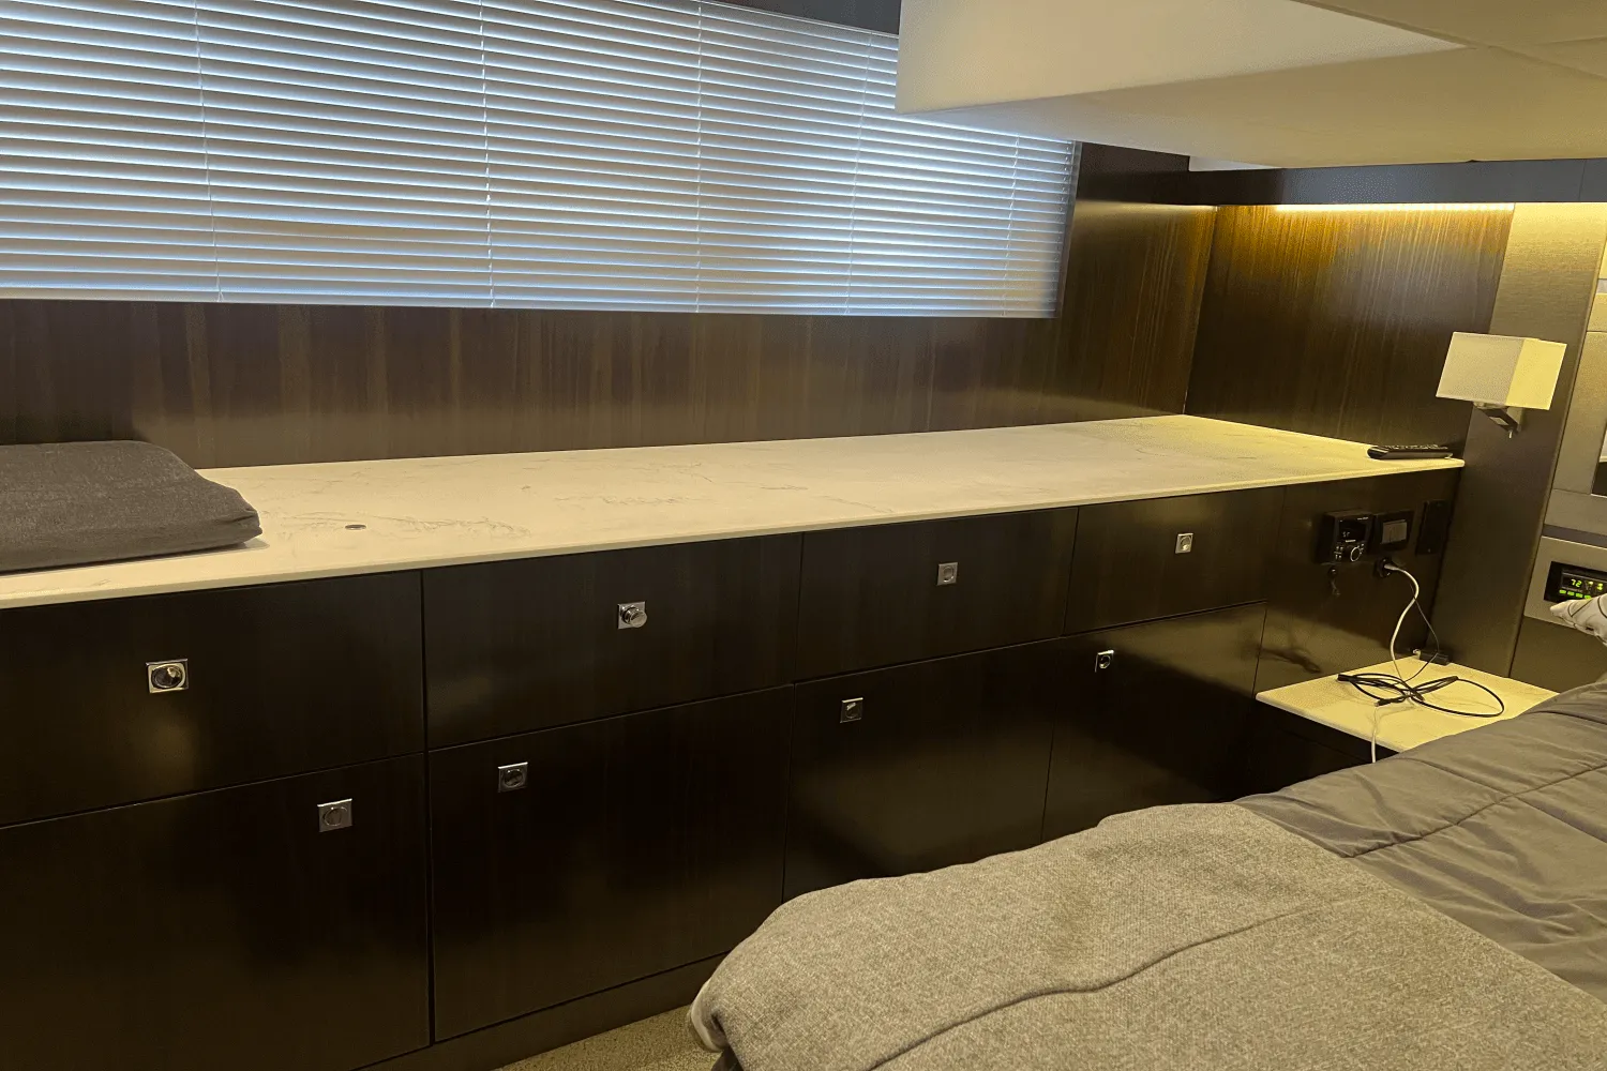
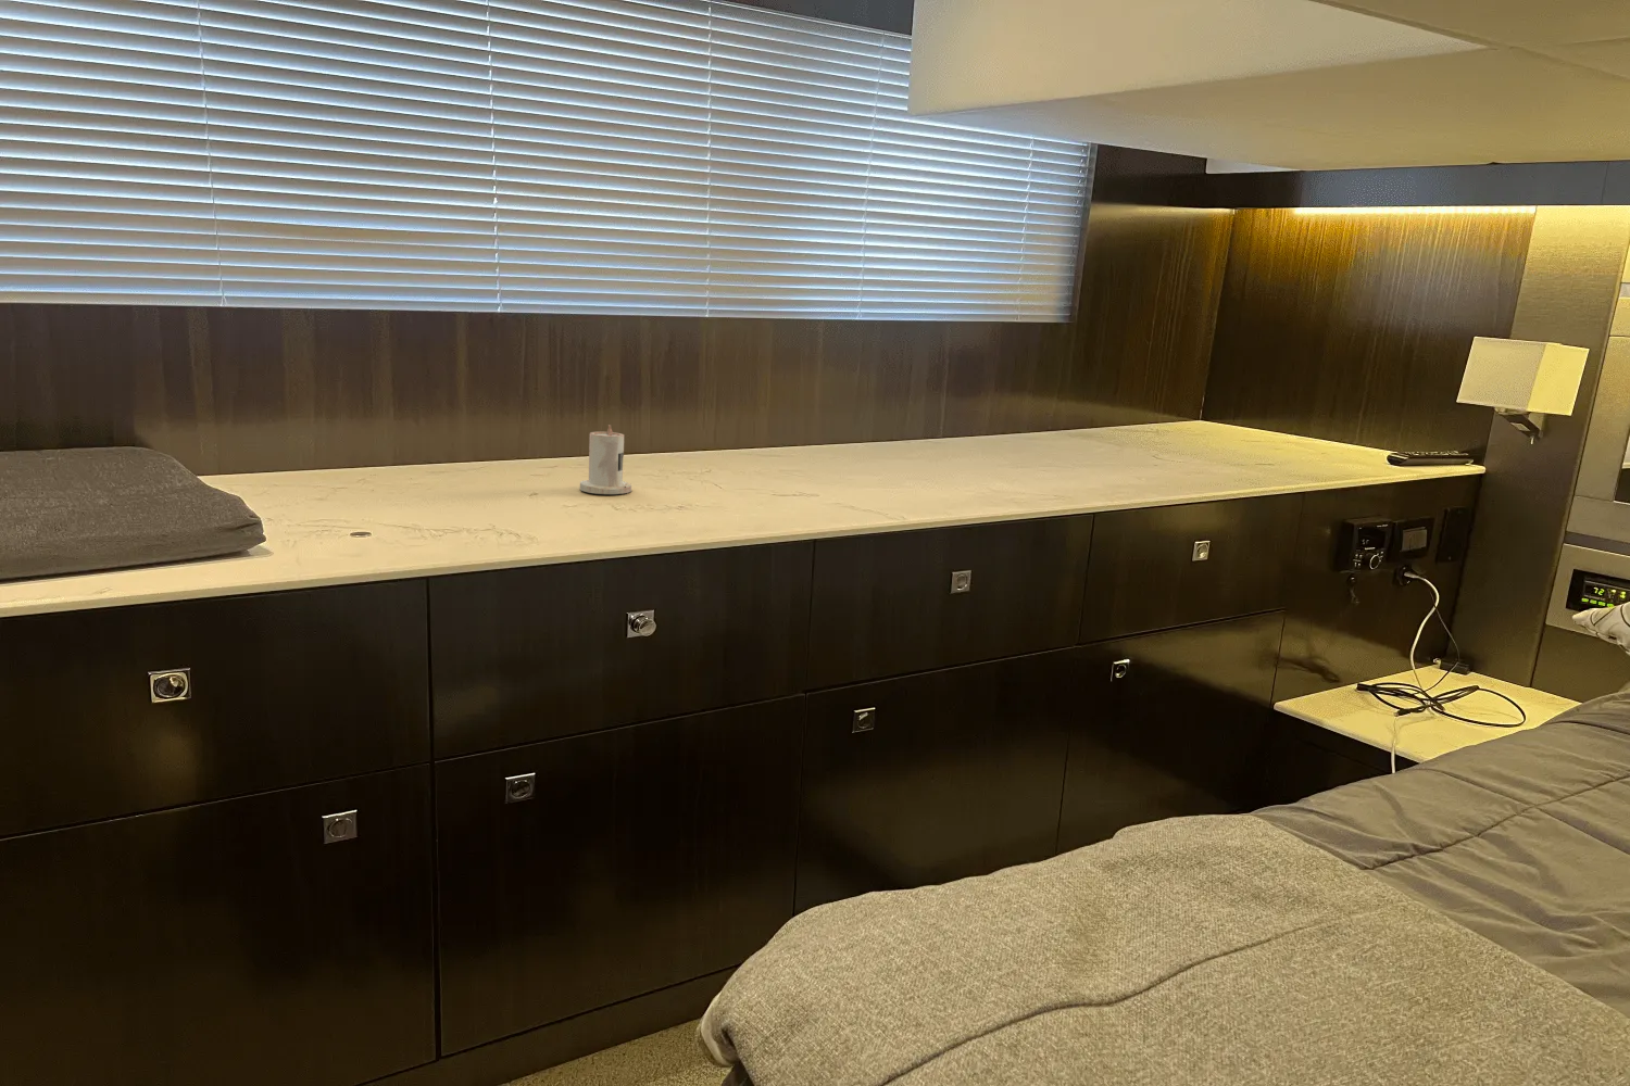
+ candle [580,423,632,496]
